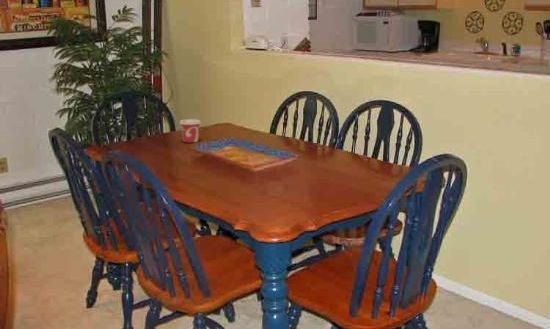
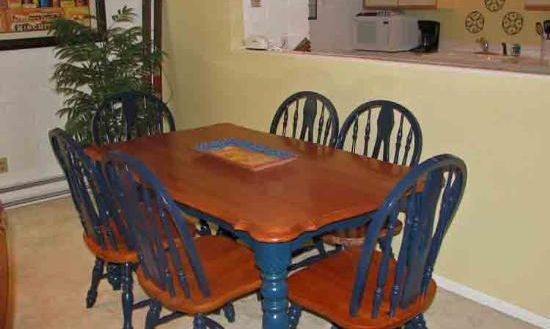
- cup [178,118,202,143]
